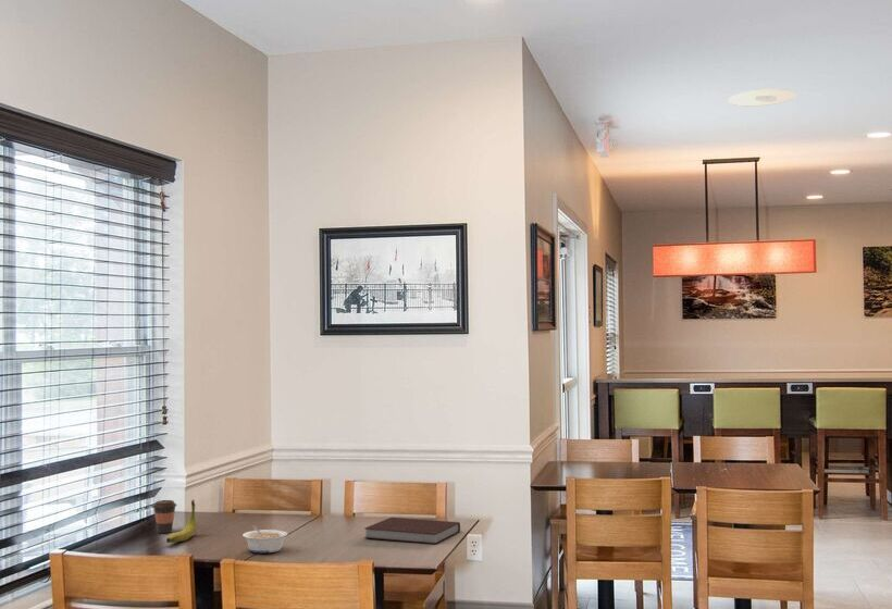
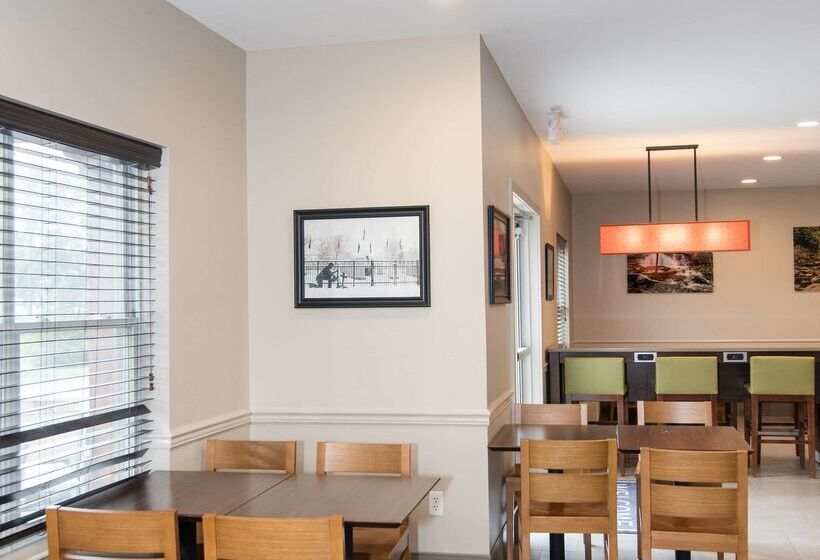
- notebook [363,517,461,545]
- legume [241,524,288,554]
- banana [165,498,197,544]
- recessed light [727,88,798,108]
- coffee cup [151,499,177,534]
